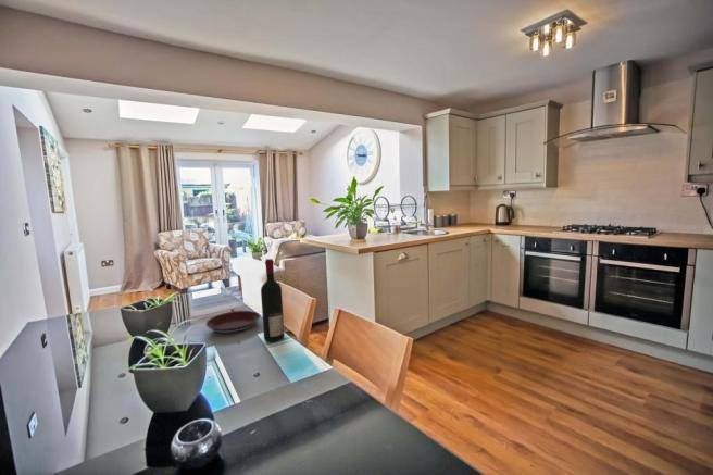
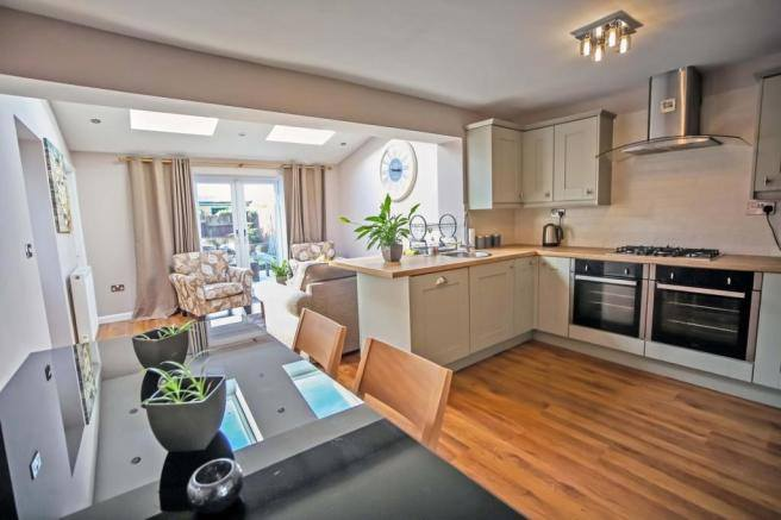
- plate [205,310,261,335]
- alcohol [260,258,286,342]
